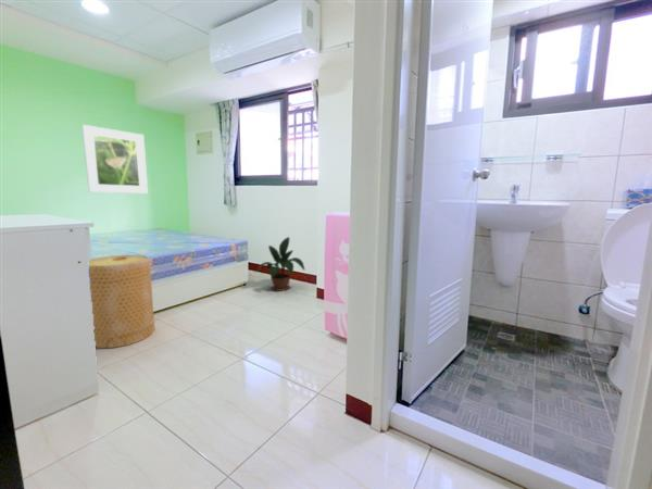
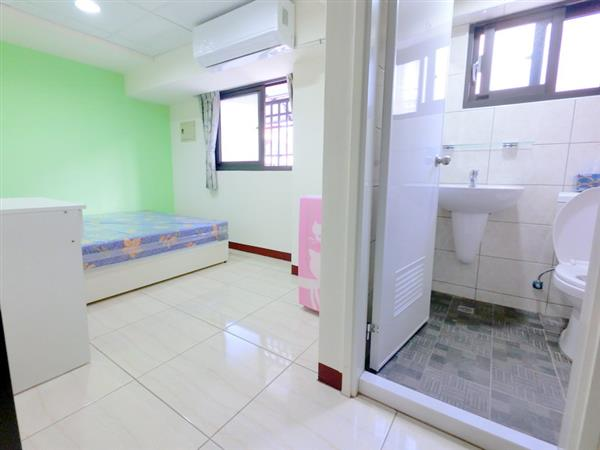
- potted plant [254,236,305,292]
- basket [88,254,156,349]
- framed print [80,124,149,195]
